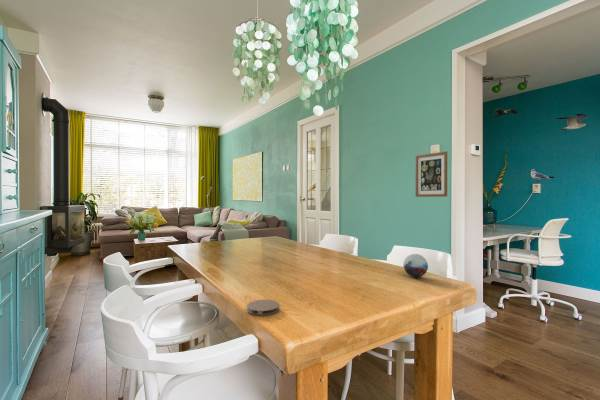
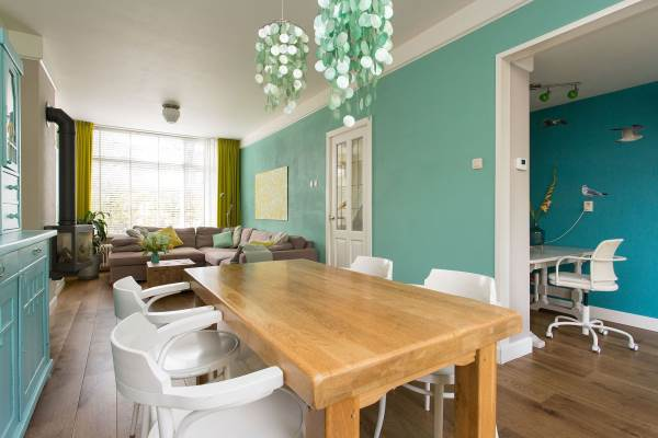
- decorative orb [402,253,429,278]
- wall art [415,150,448,198]
- coaster [246,299,281,317]
